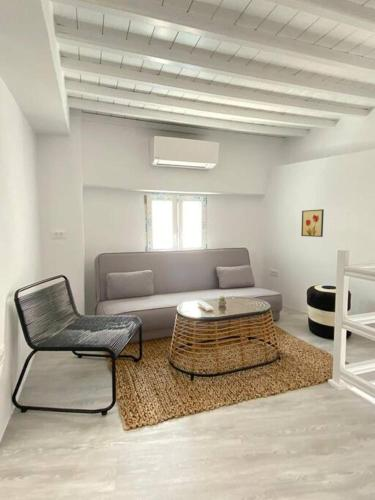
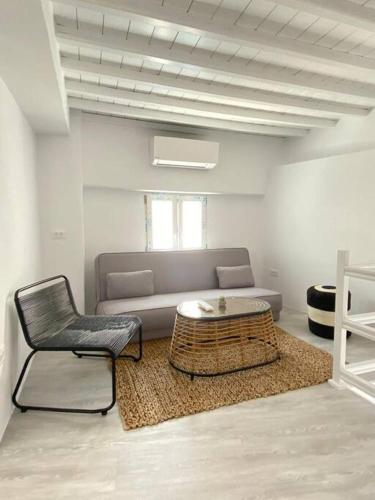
- wall art [300,208,325,238]
